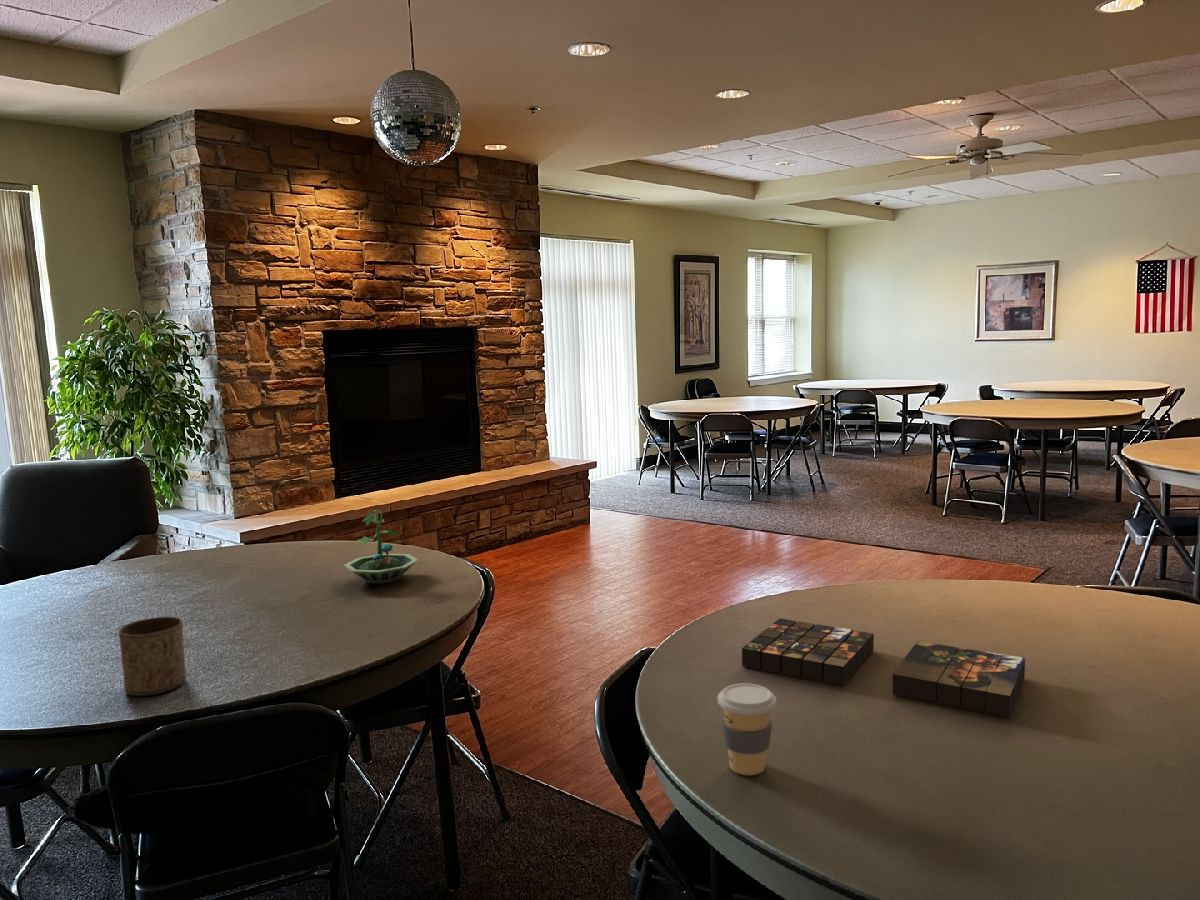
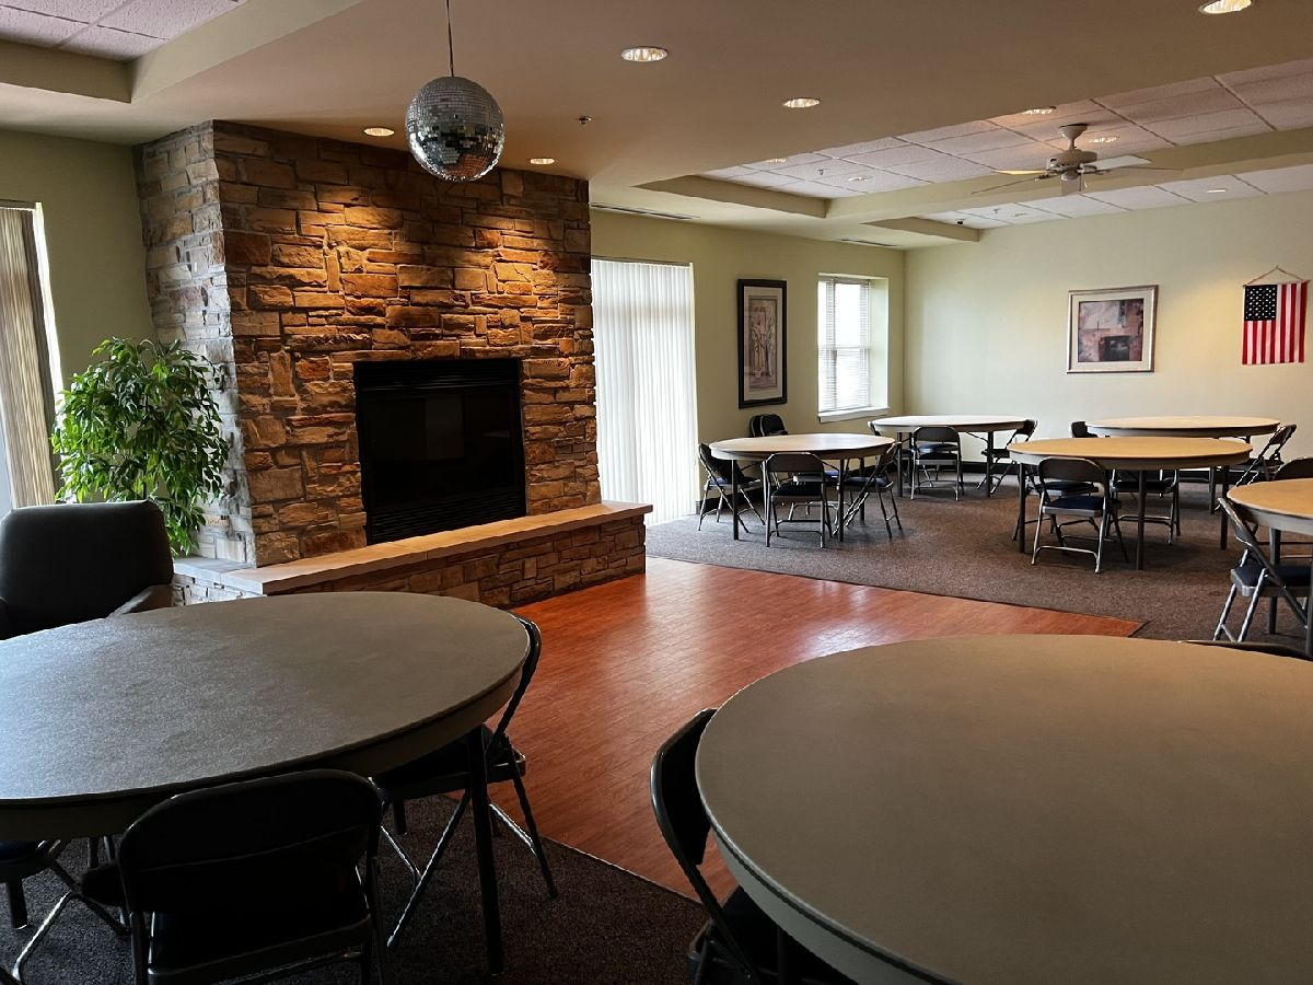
- terrarium [343,509,419,585]
- coffee cup [717,682,777,776]
- board game [741,617,1026,718]
- cup [118,616,187,697]
